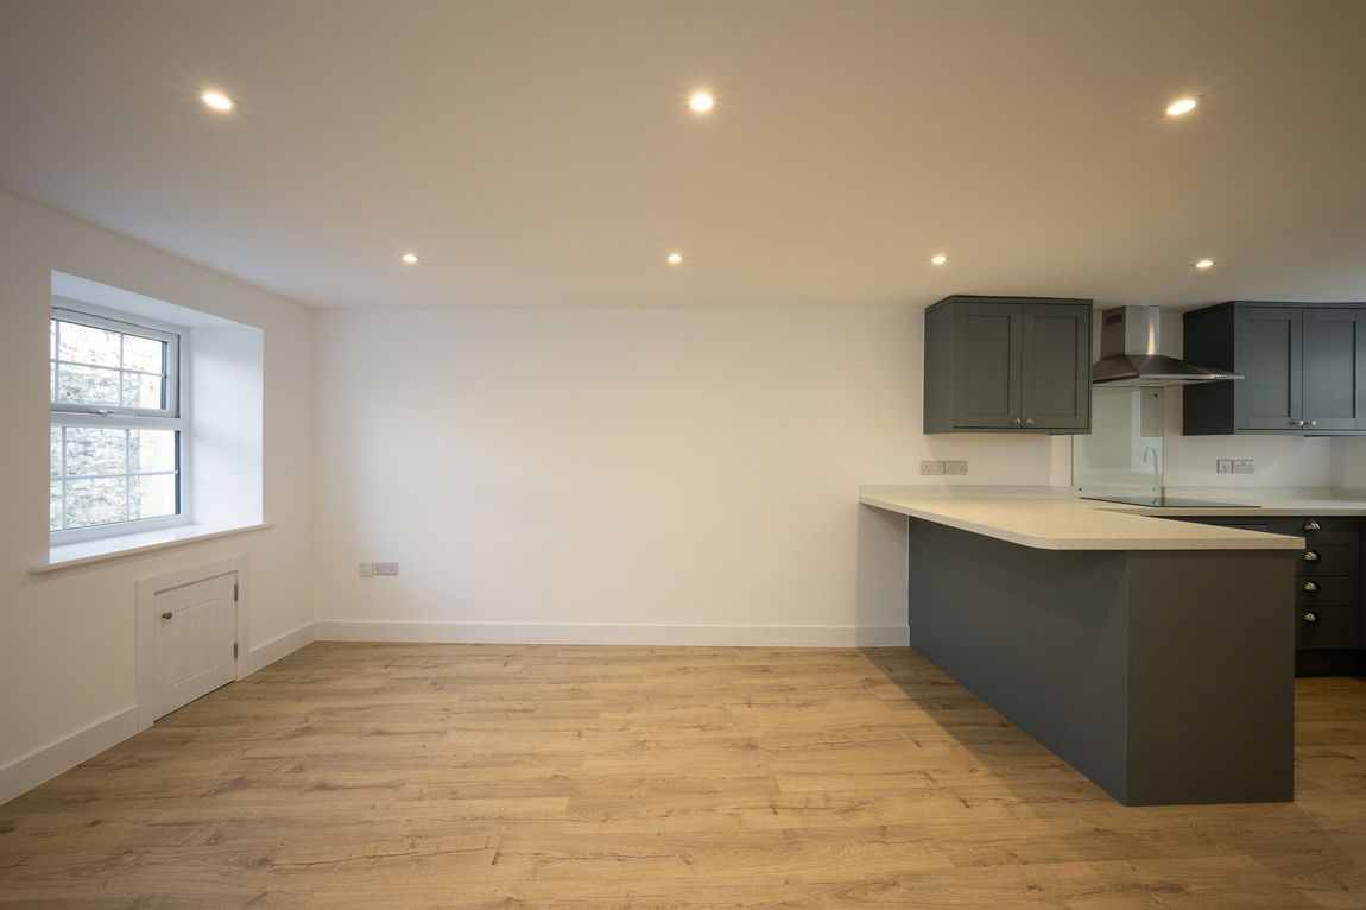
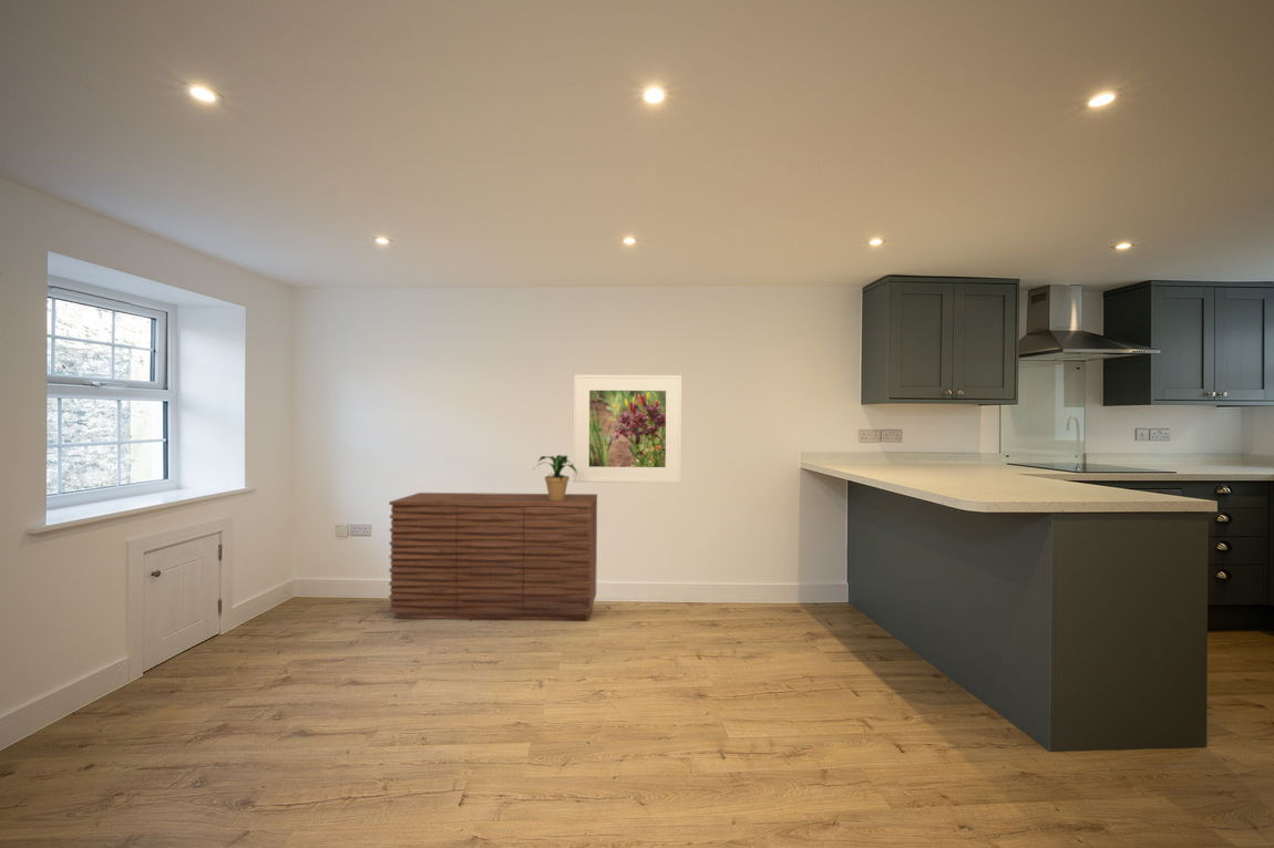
+ sideboard [388,492,598,621]
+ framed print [573,373,682,484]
+ potted plant [532,454,577,500]
